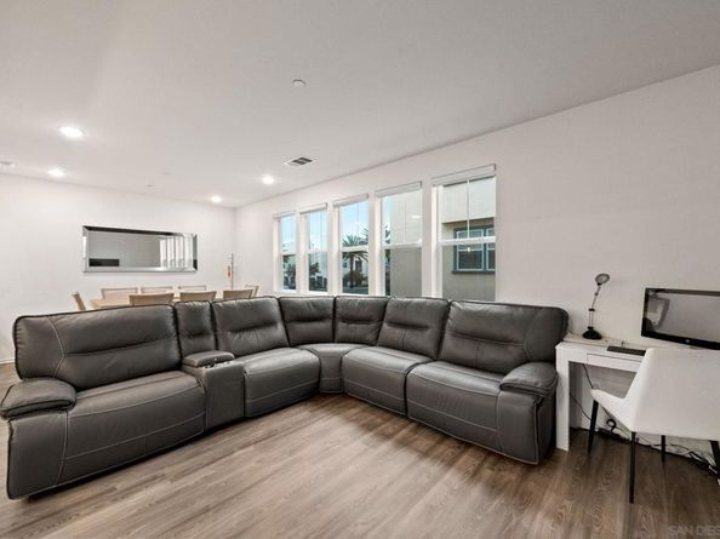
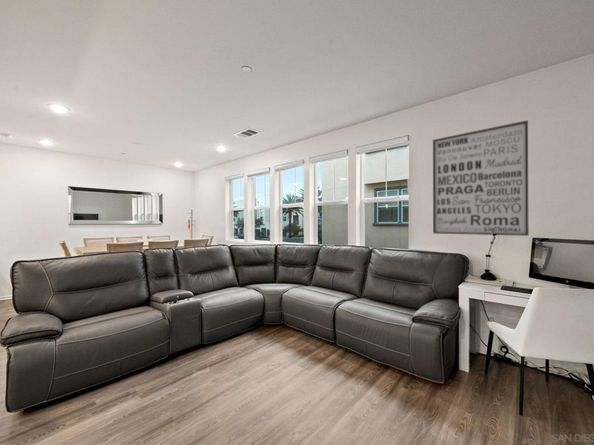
+ wall art [432,119,530,237]
